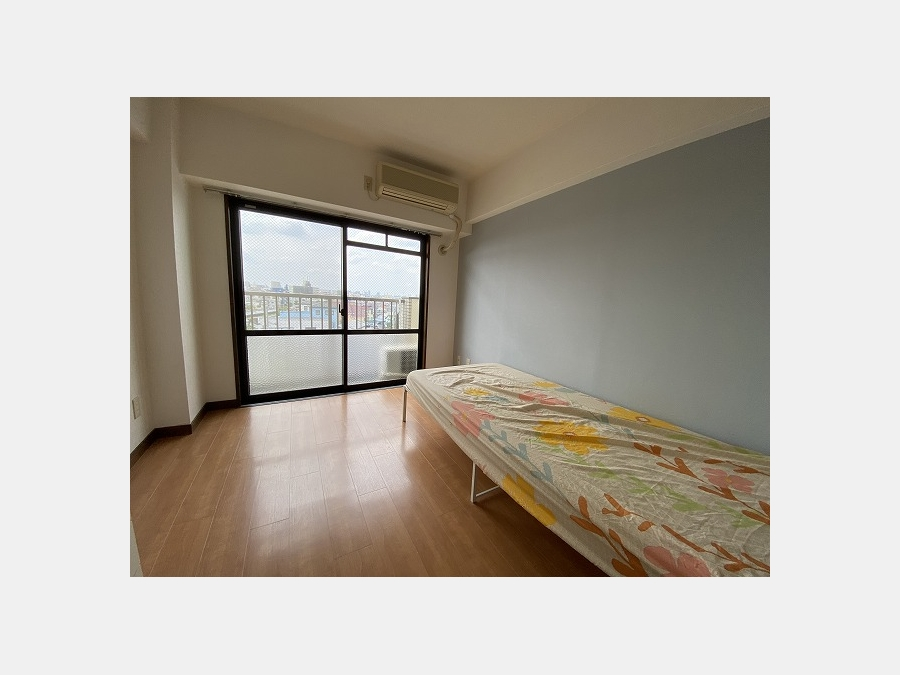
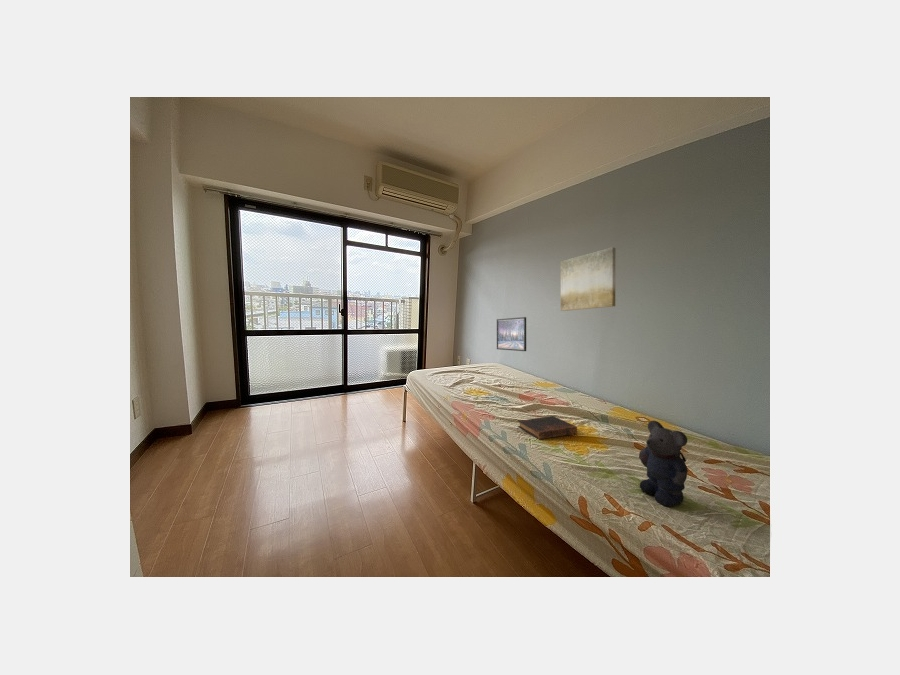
+ book [517,415,578,440]
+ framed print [496,316,527,352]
+ bear [638,420,689,508]
+ wall art [560,246,616,312]
